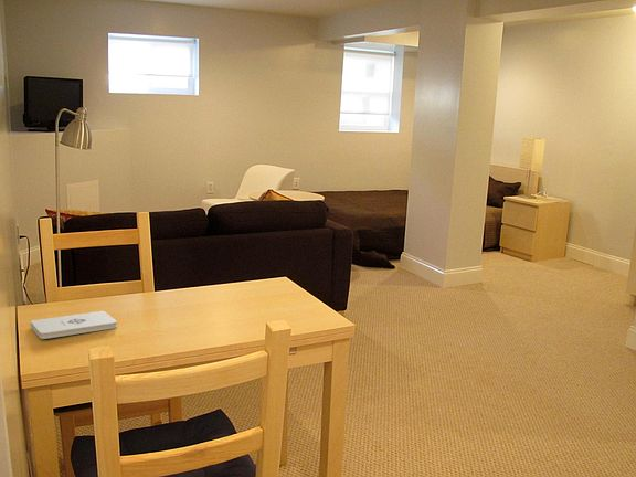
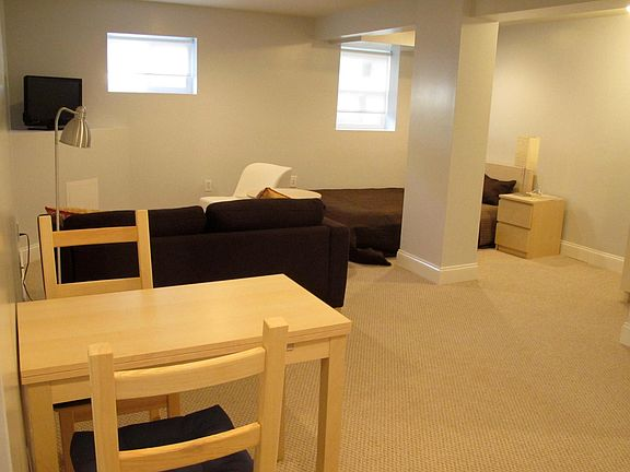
- notepad [29,310,118,340]
